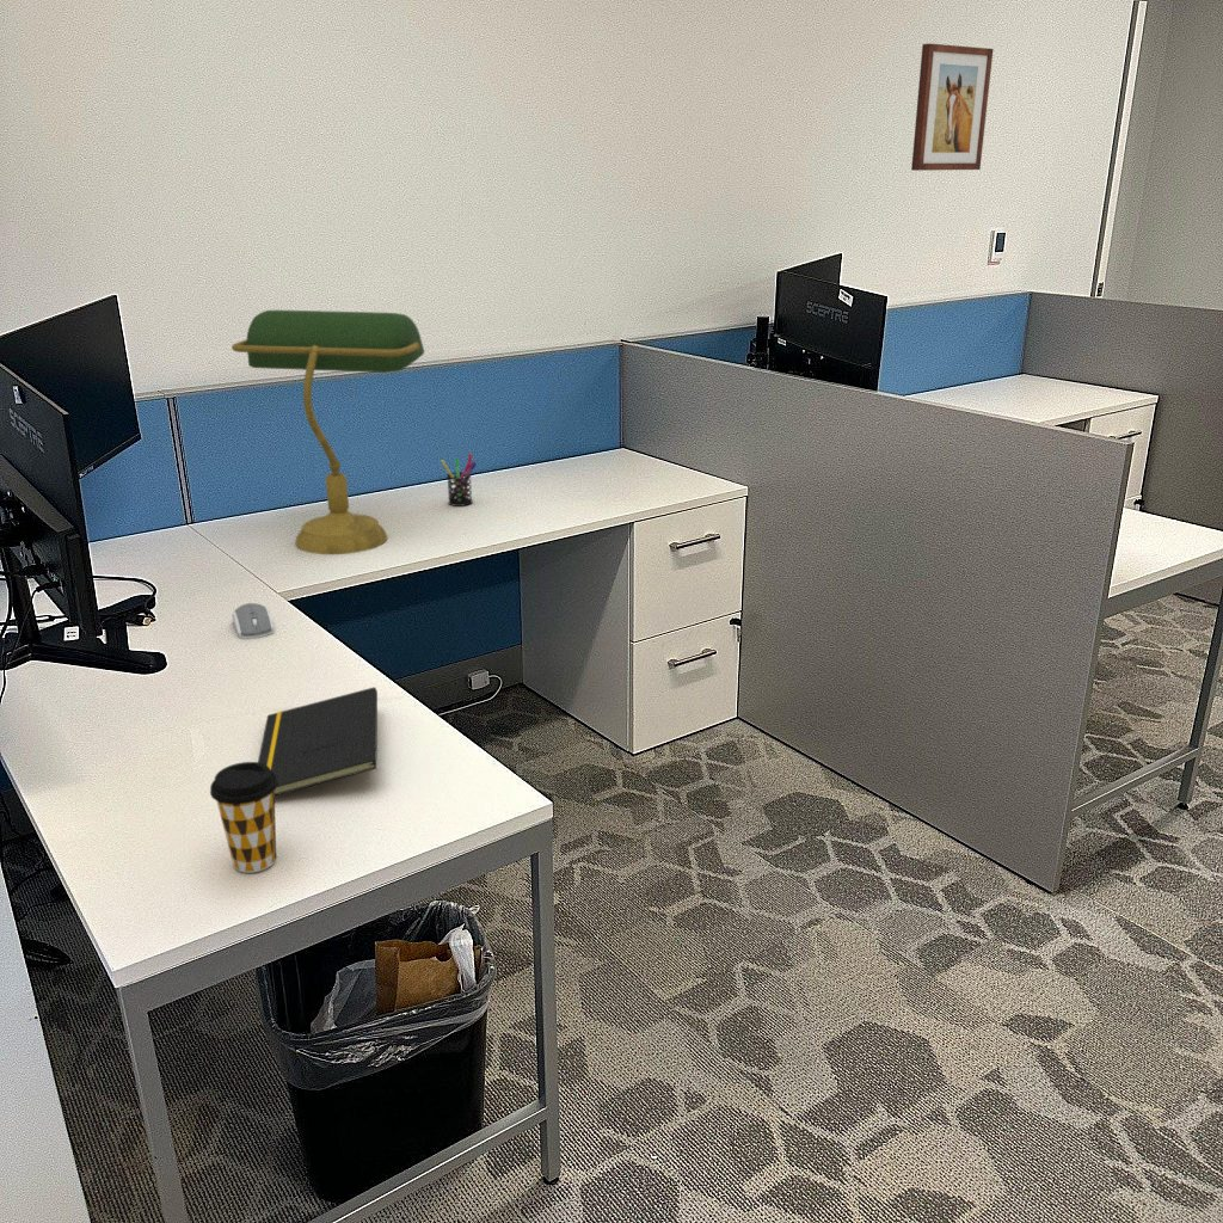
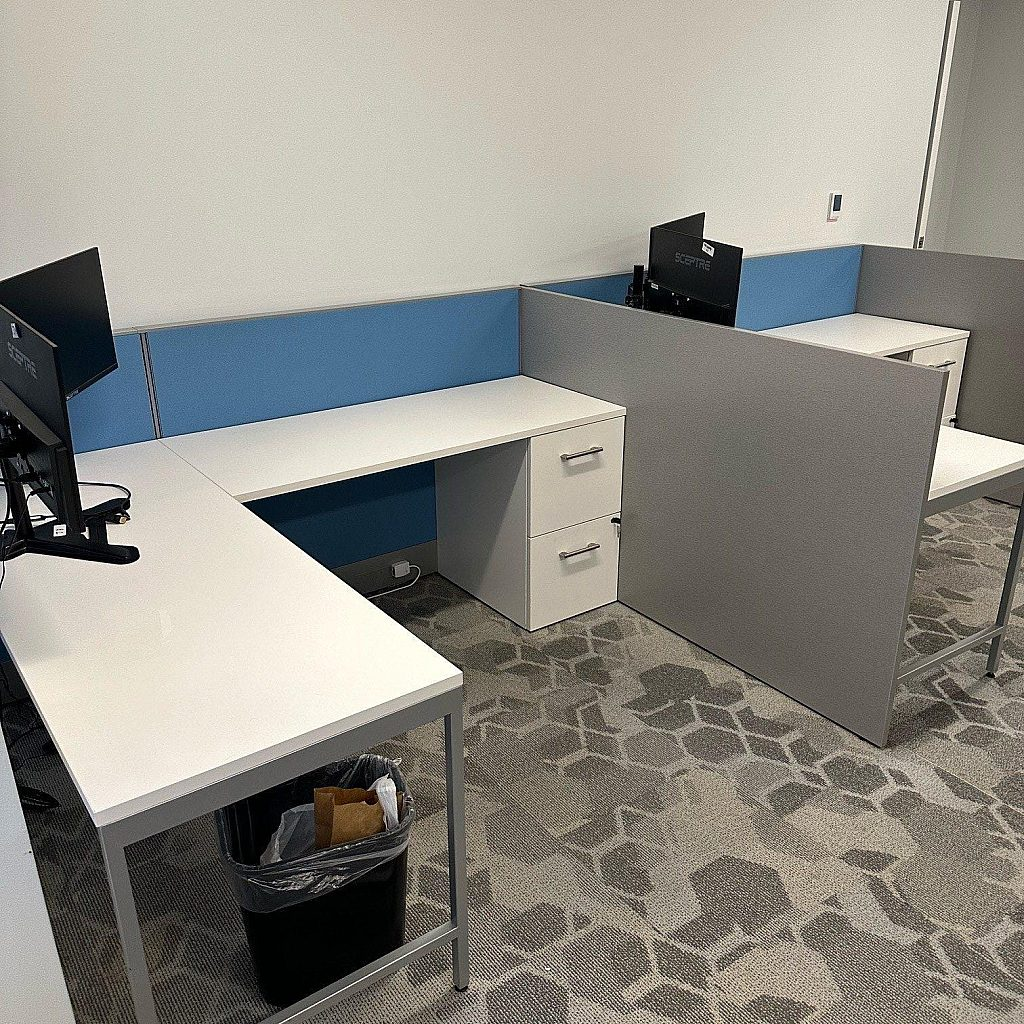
- wall art [910,43,994,172]
- coffee cup [209,761,278,874]
- notepad [257,686,379,797]
- pen holder [440,453,478,508]
- computer mouse [231,602,275,640]
- desk lamp [231,309,425,555]
